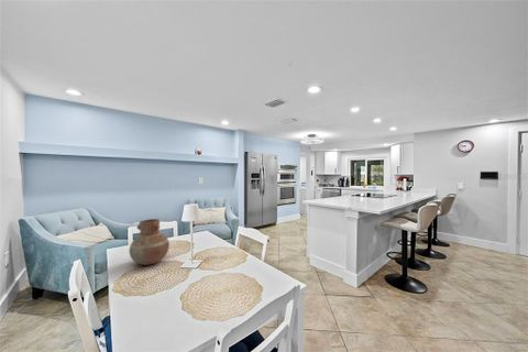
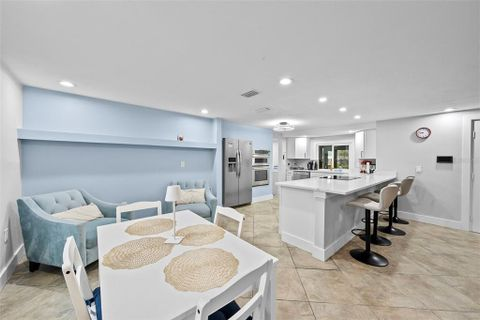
- vase [129,218,170,266]
